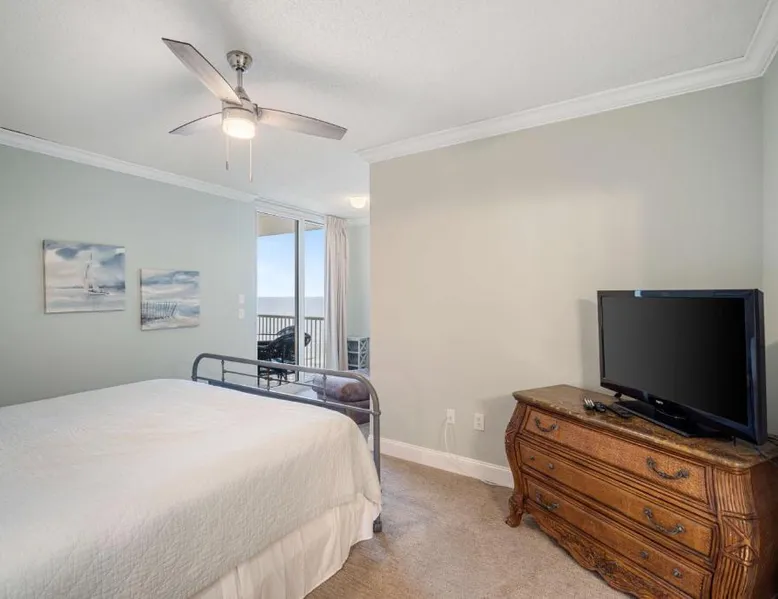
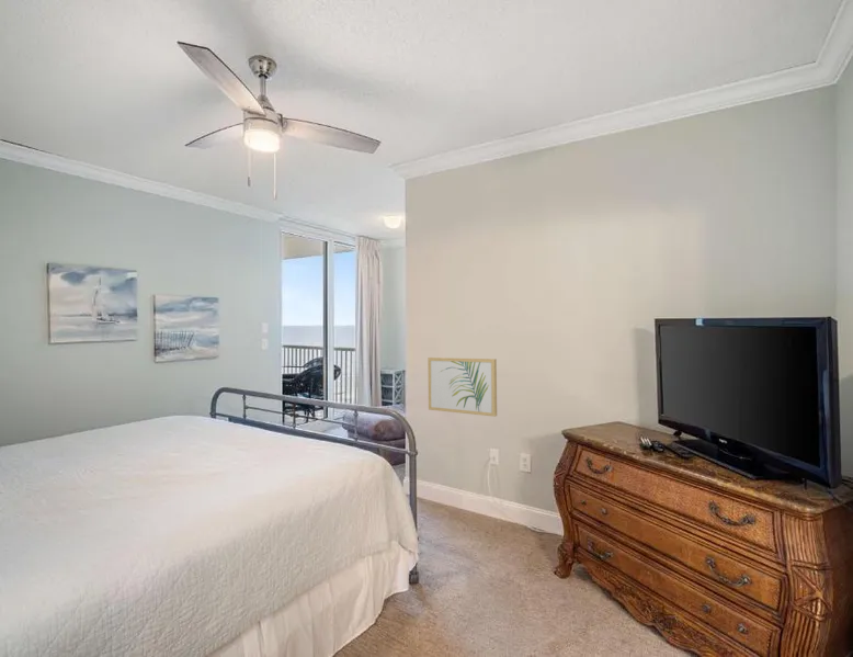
+ wall art [426,356,498,418]
